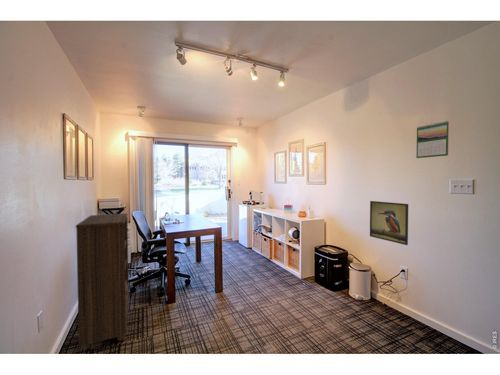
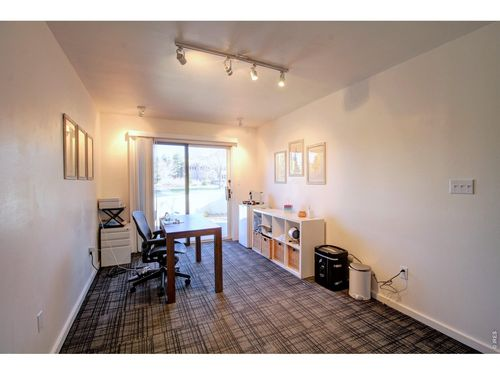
- bookshelf [75,212,130,351]
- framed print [369,200,409,246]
- calendar [415,120,450,159]
